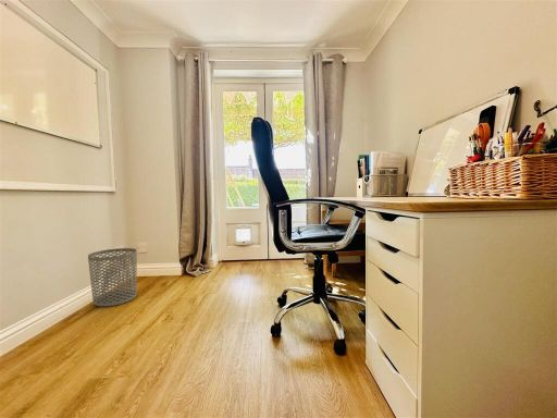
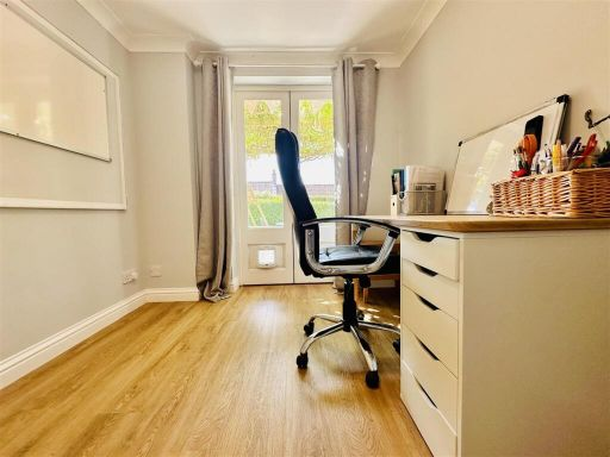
- waste bin [87,247,138,308]
